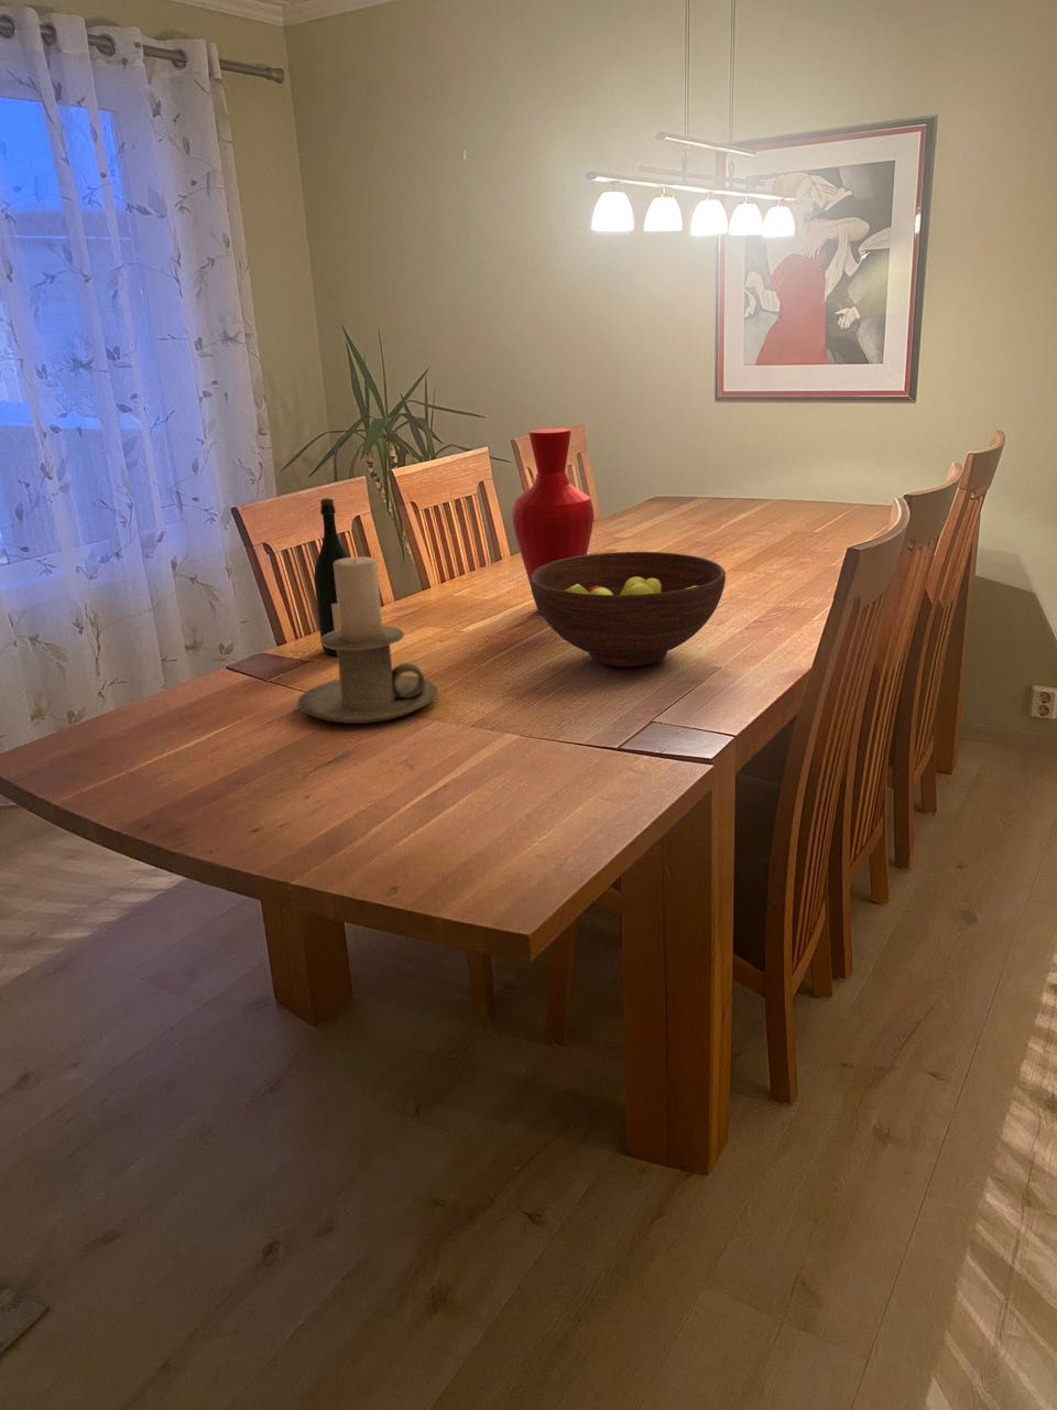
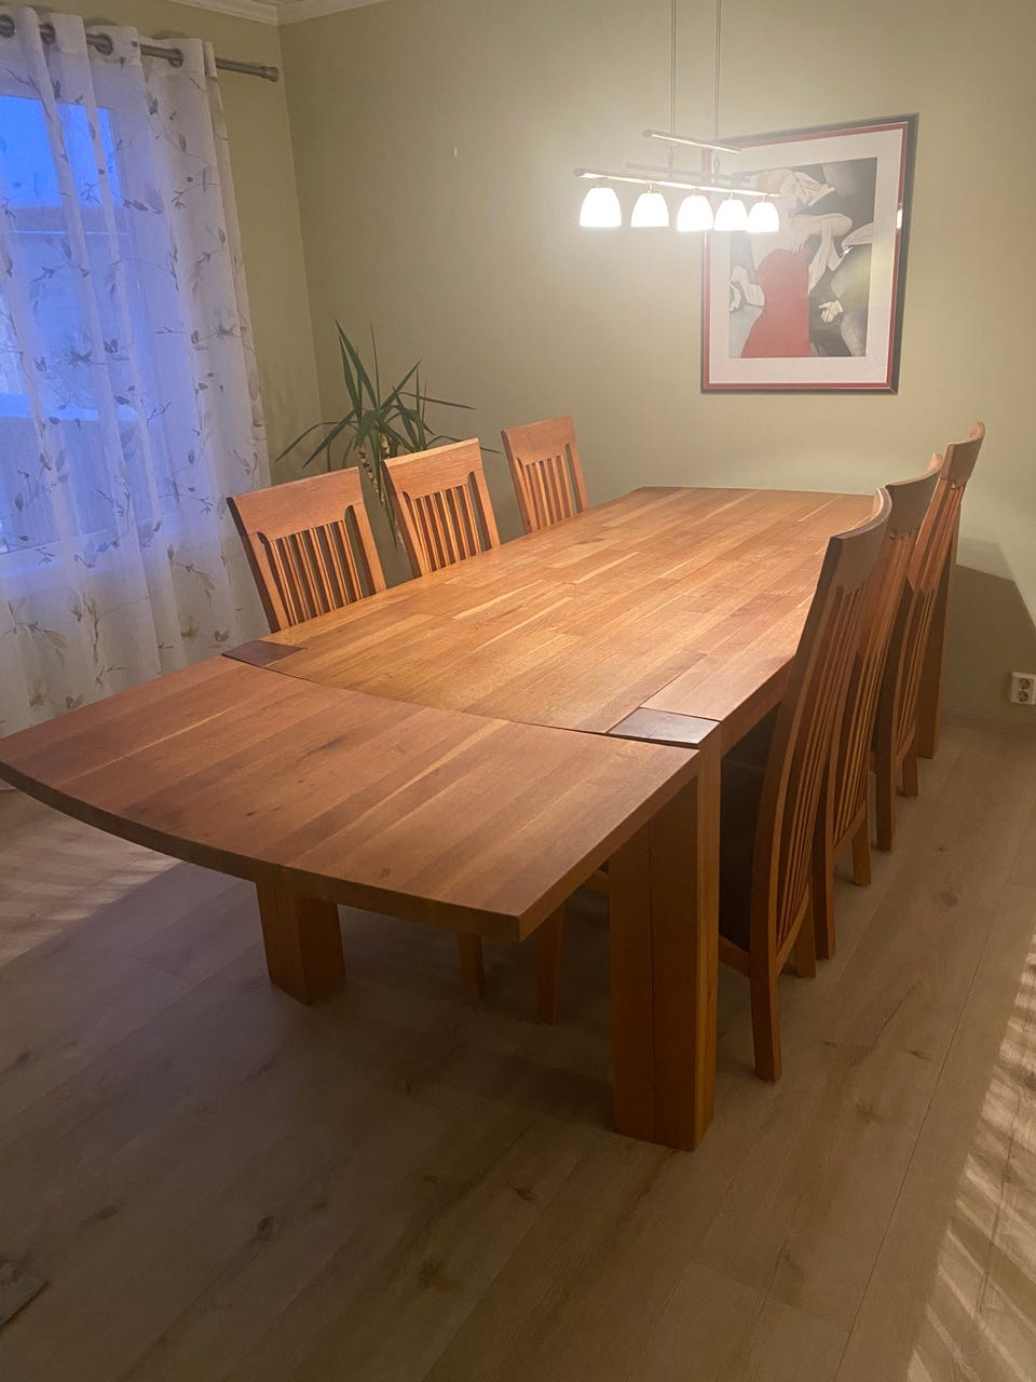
- candle holder [296,556,440,725]
- wine bottle [313,496,350,656]
- fruit bowl [530,551,726,667]
- vase [512,427,594,614]
